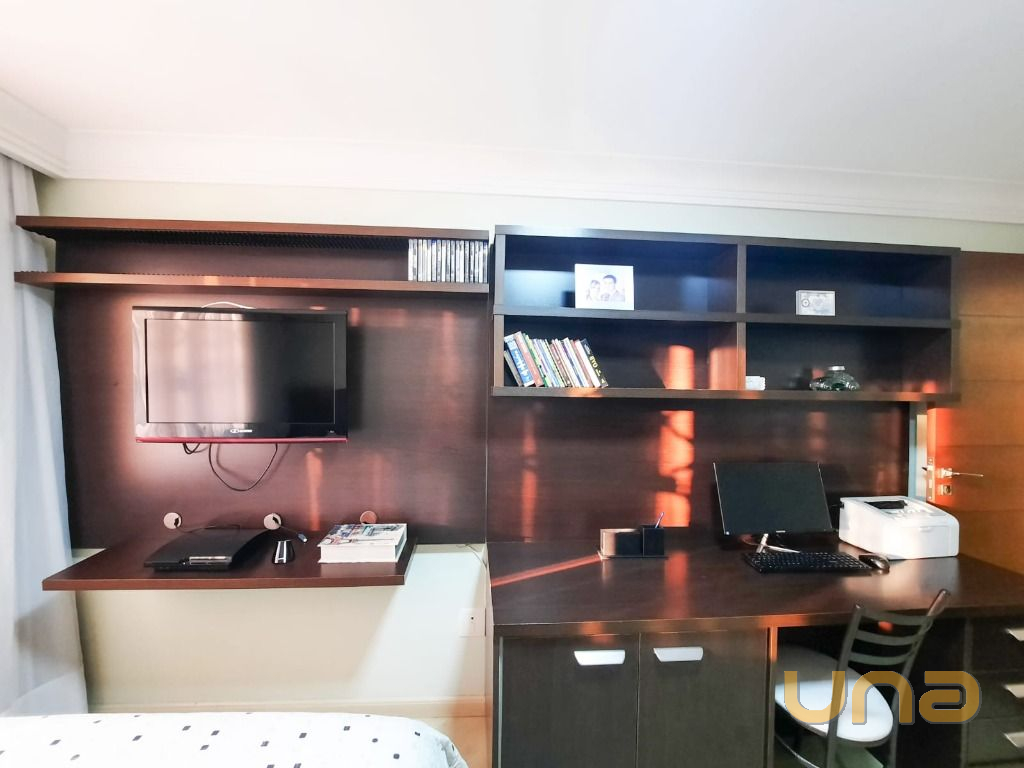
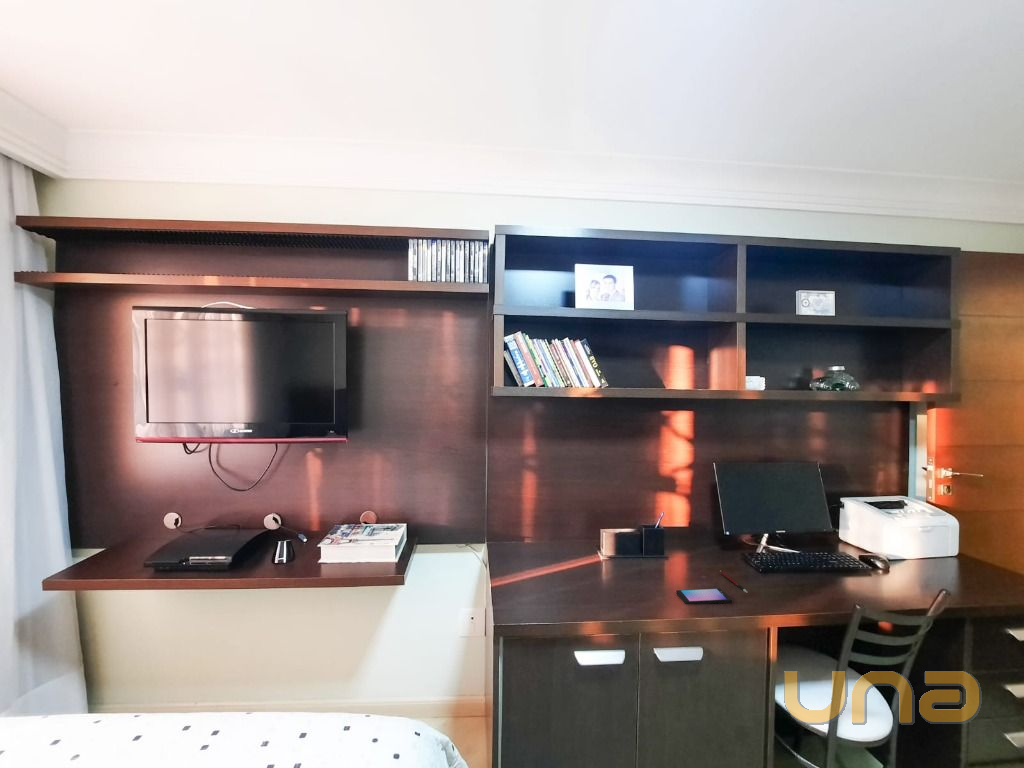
+ smartphone [675,587,733,605]
+ pen [719,570,749,594]
